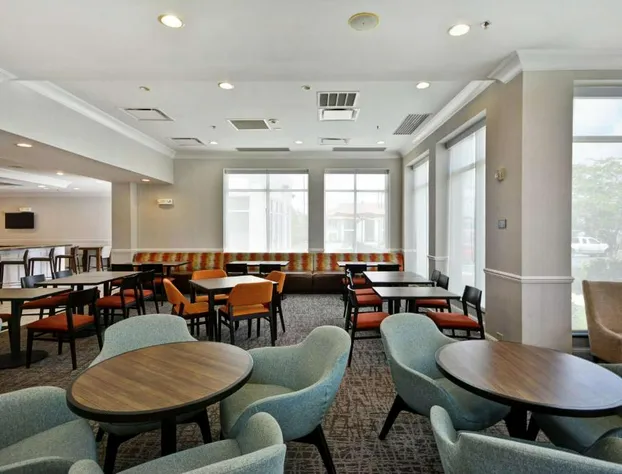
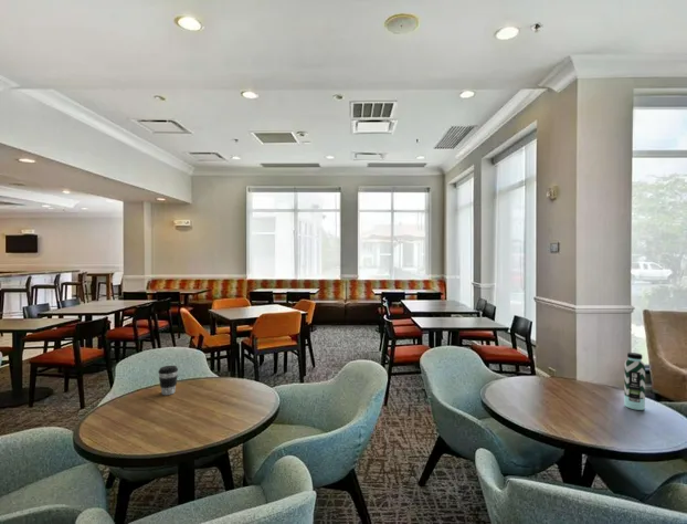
+ coffee cup [157,365,179,396]
+ water bottle [623,352,646,411]
